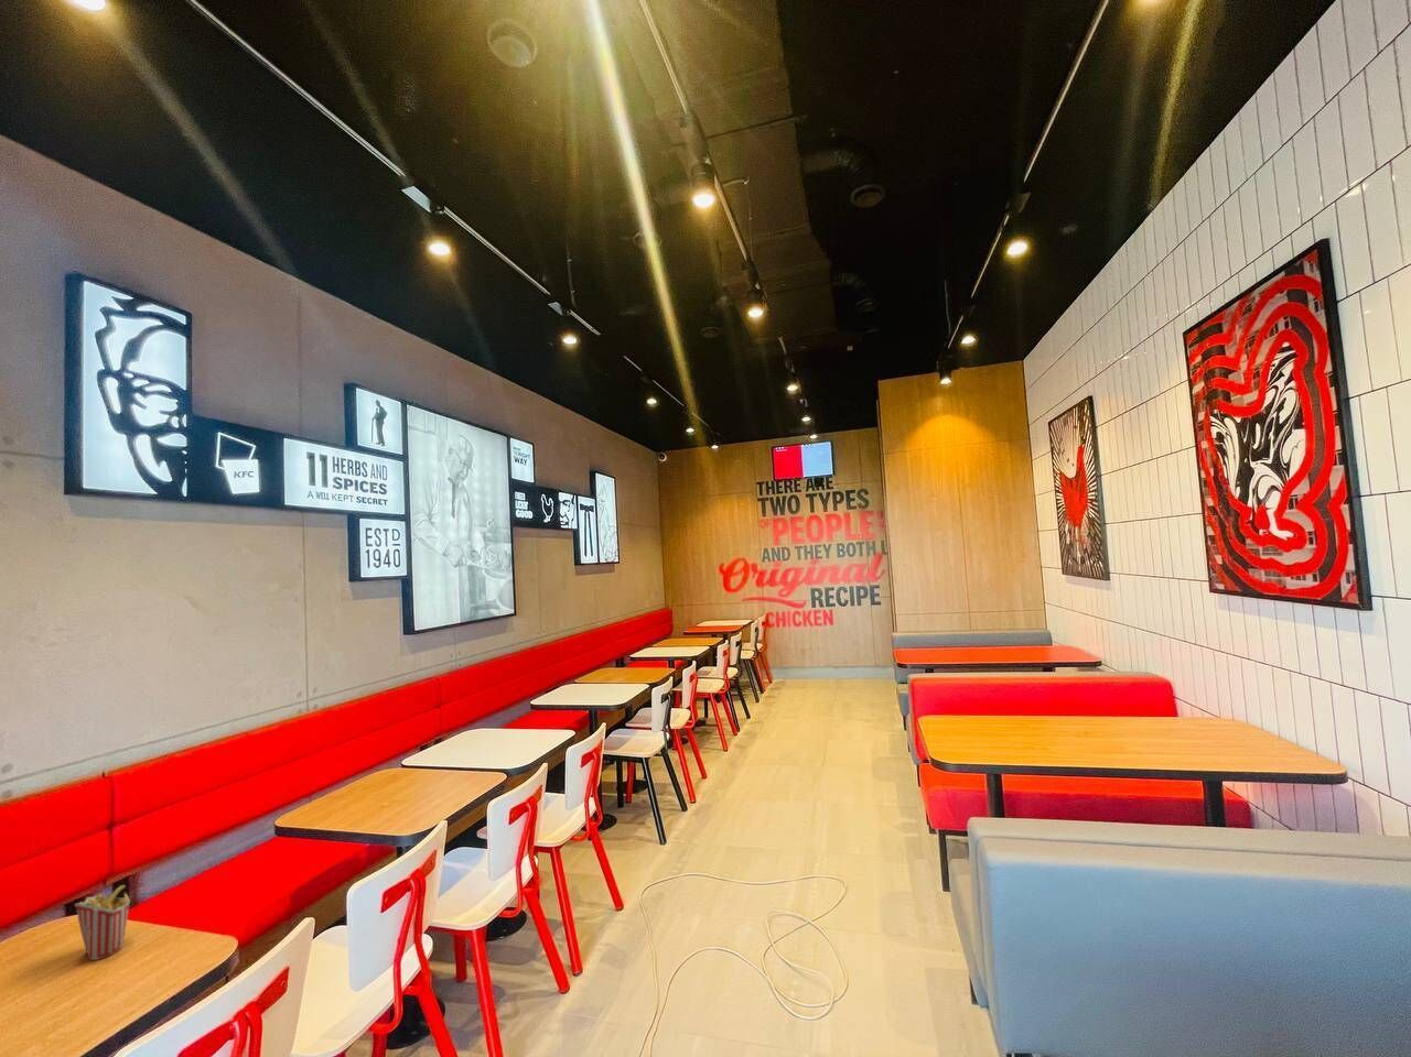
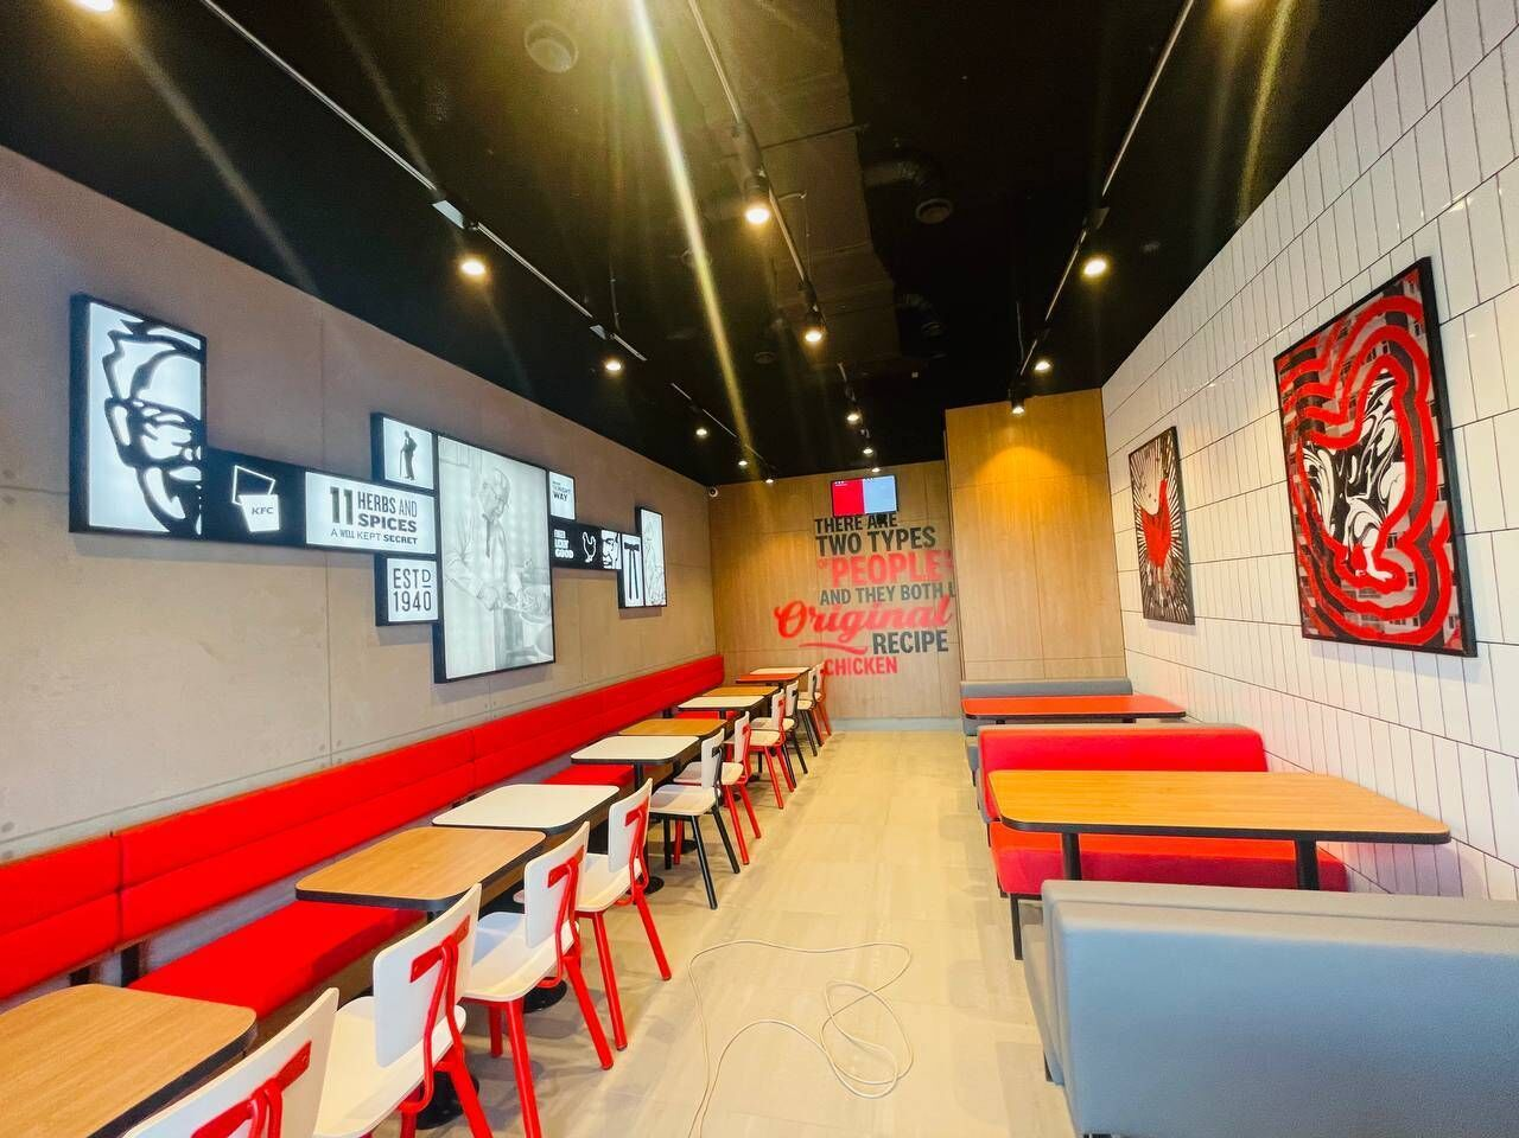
- french fries [73,884,131,962]
